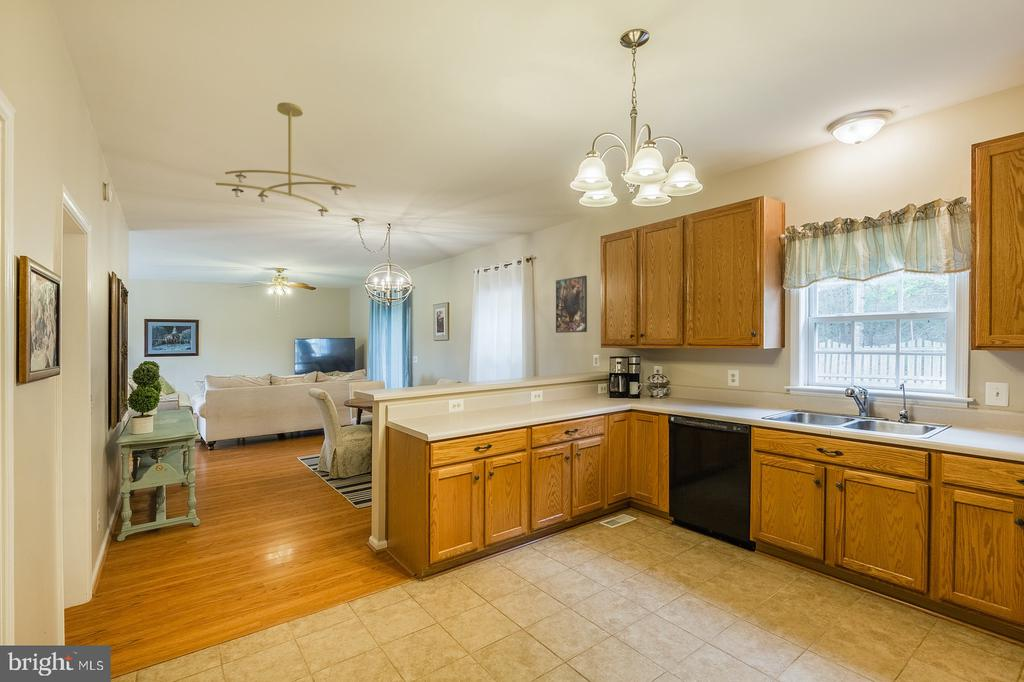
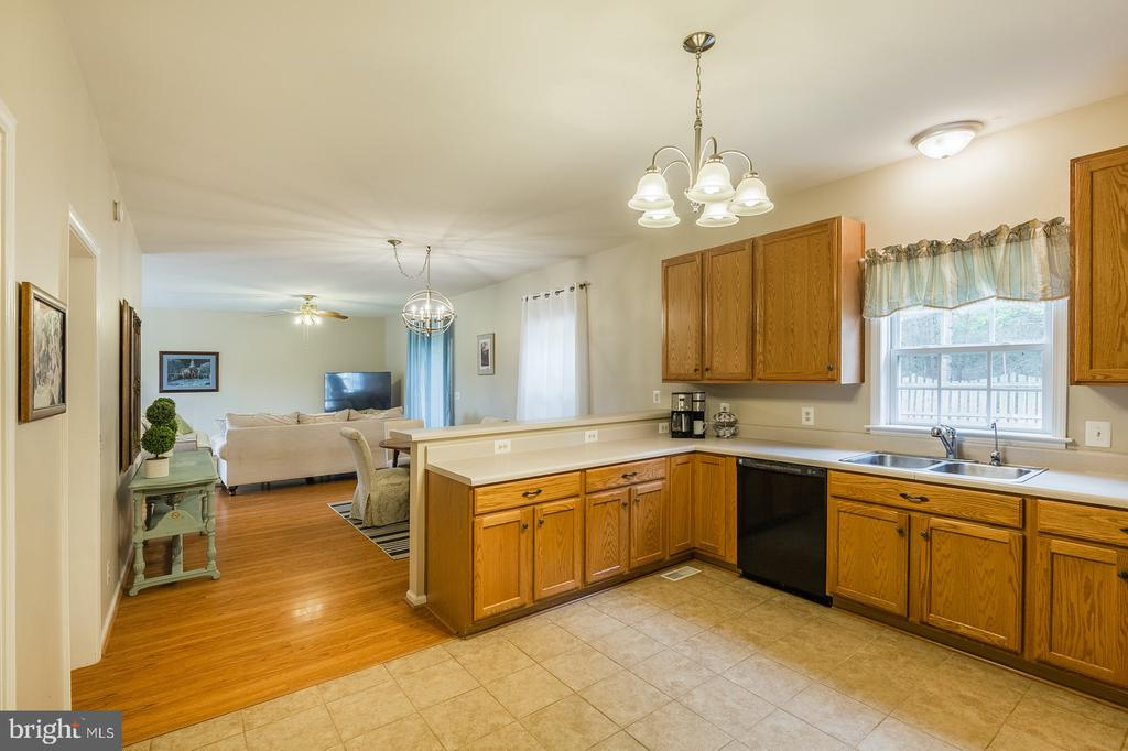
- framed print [555,275,588,334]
- ceiling light fixture [215,101,357,217]
